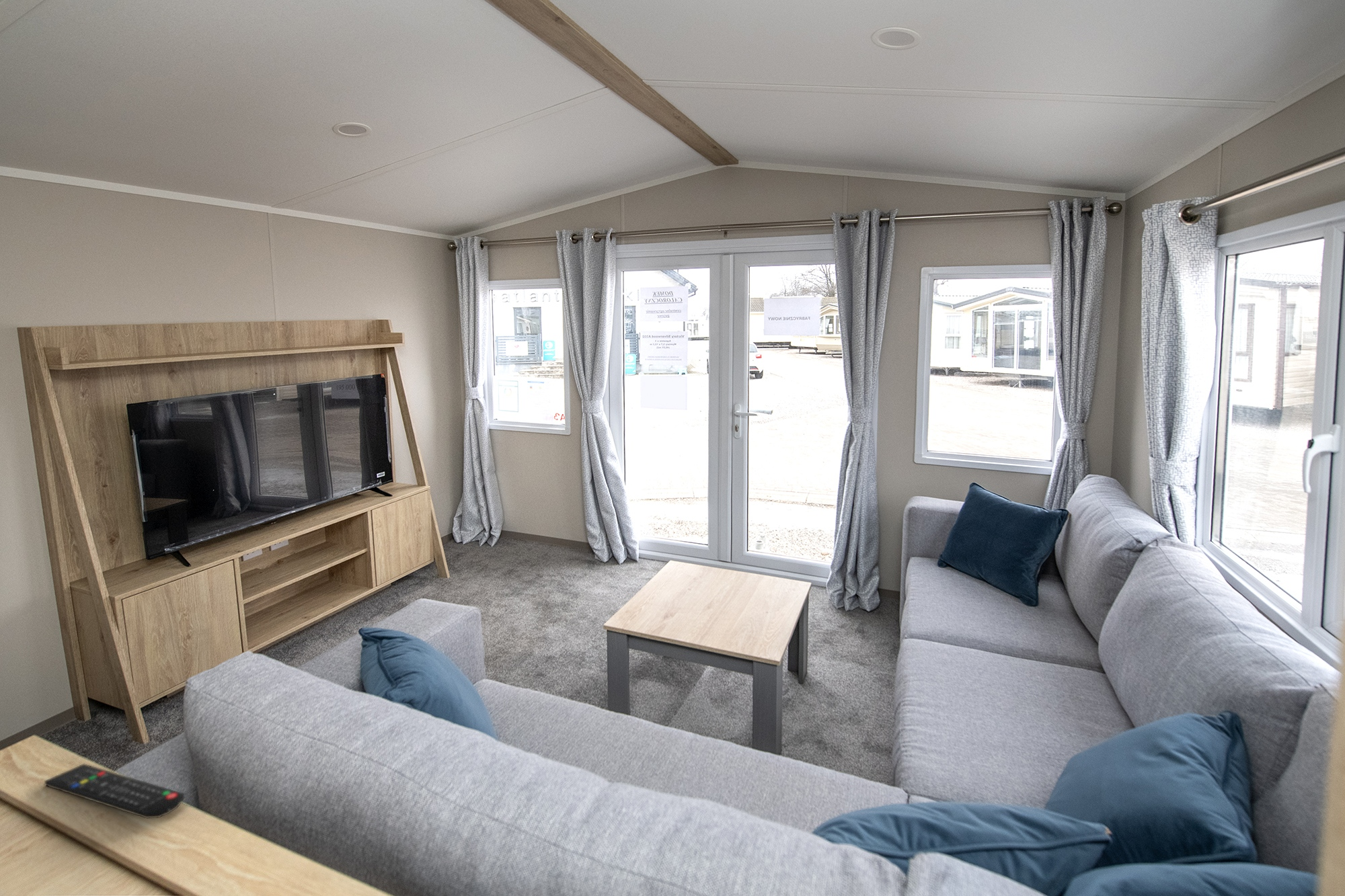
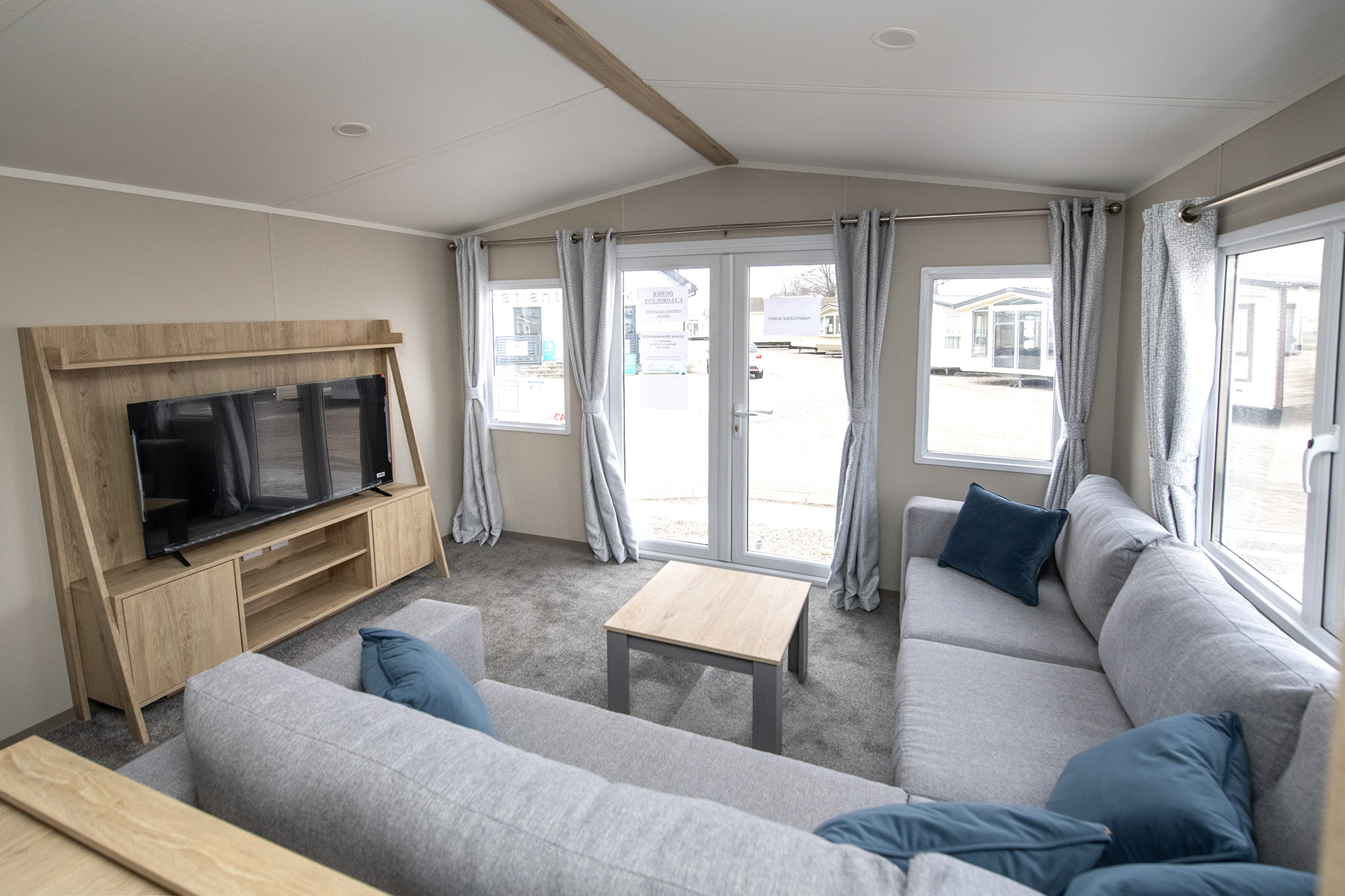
- remote control [44,763,185,819]
